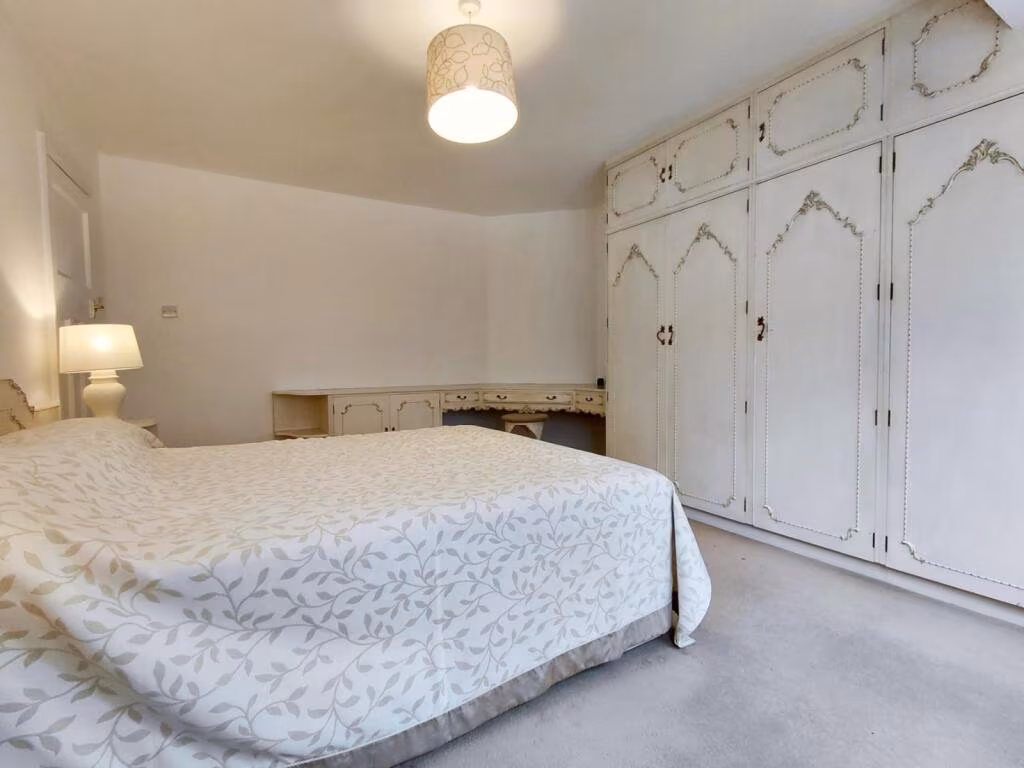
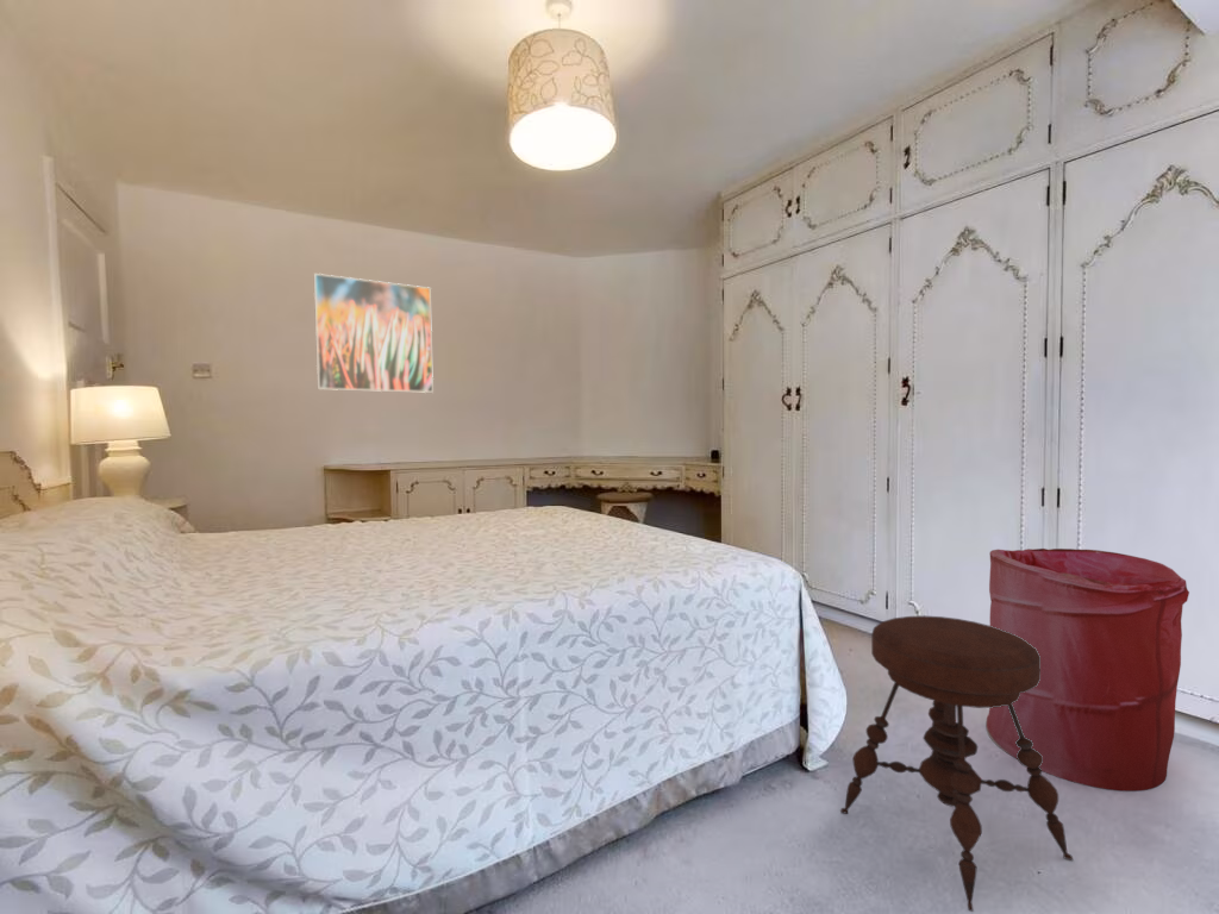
+ laundry hamper [984,547,1190,793]
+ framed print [313,273,435,394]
+ stool [839,615,1074,913]
